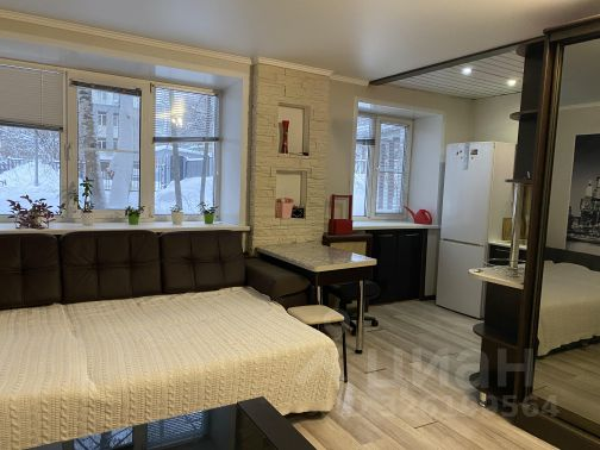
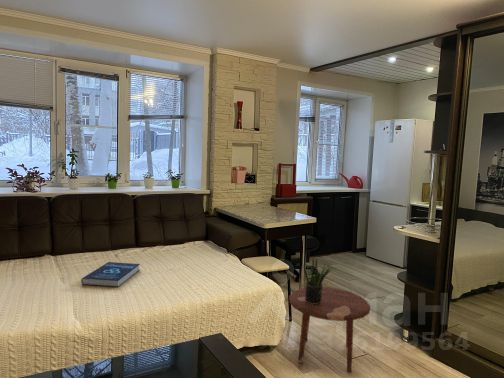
+ side table [288,286,371,373]
+ book [80,261,141,288]
+ potted plant [302,256,334,304]
